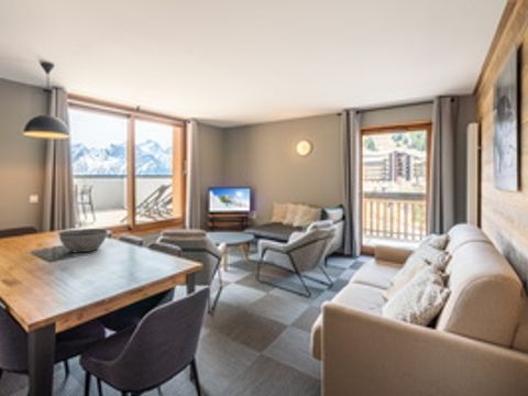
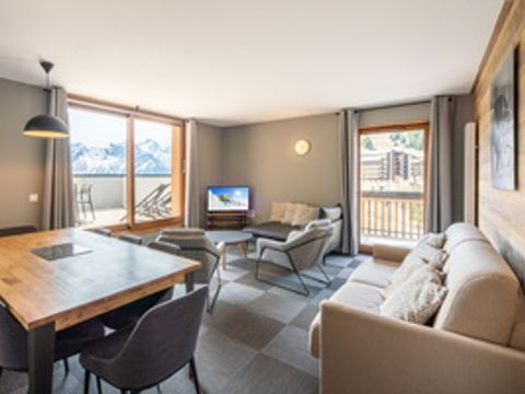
- bowl [57,228,109,254]
